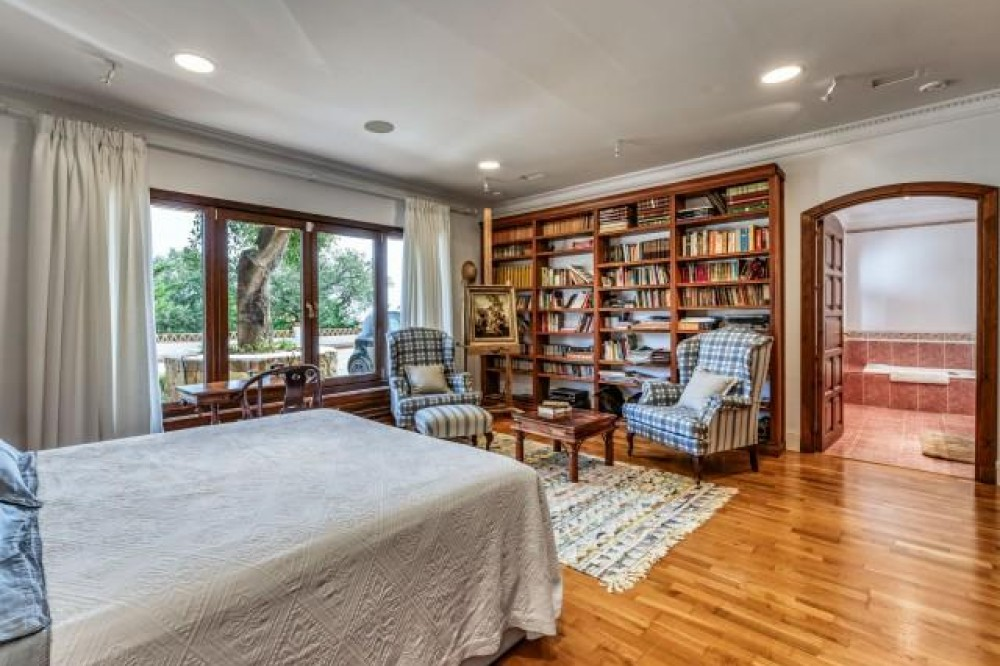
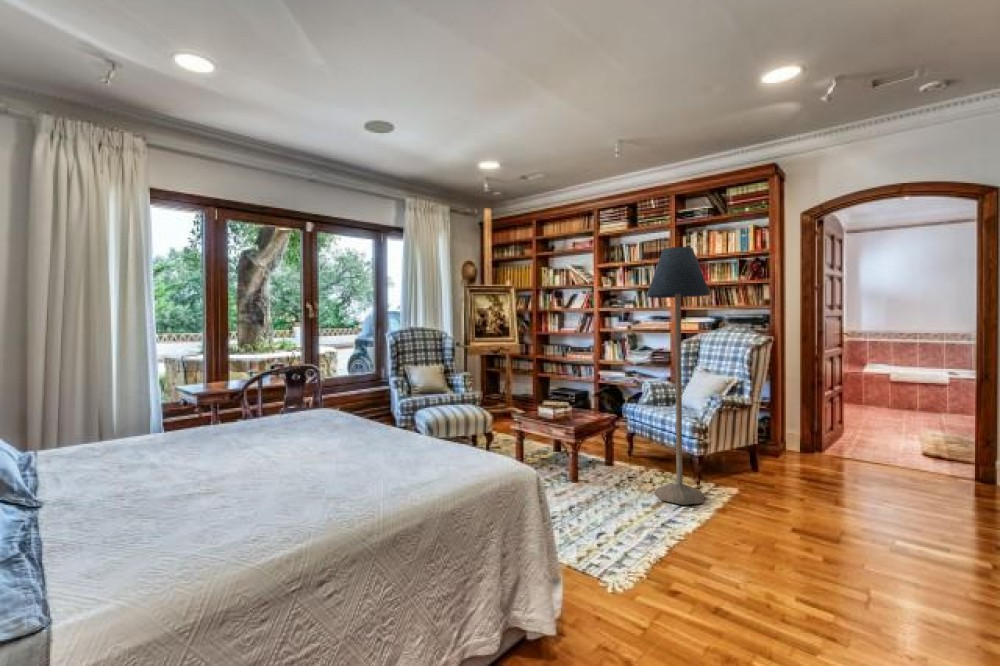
+ floor lamp [645,246,712,506]
